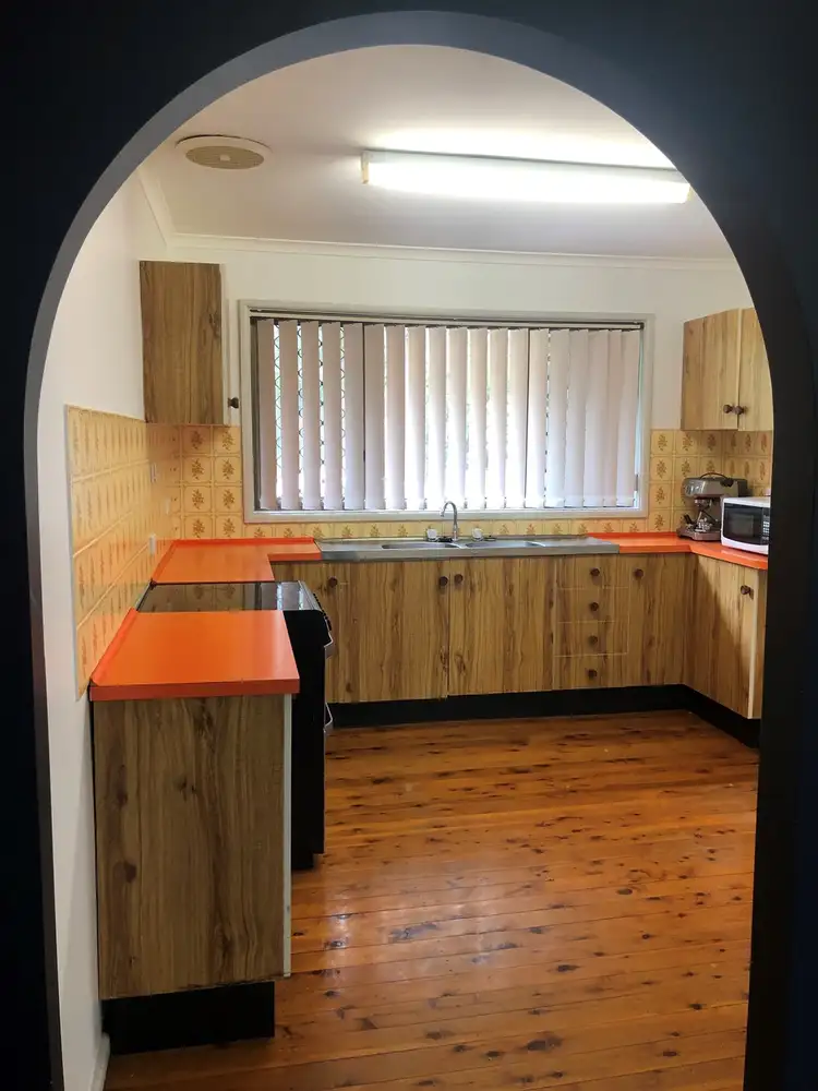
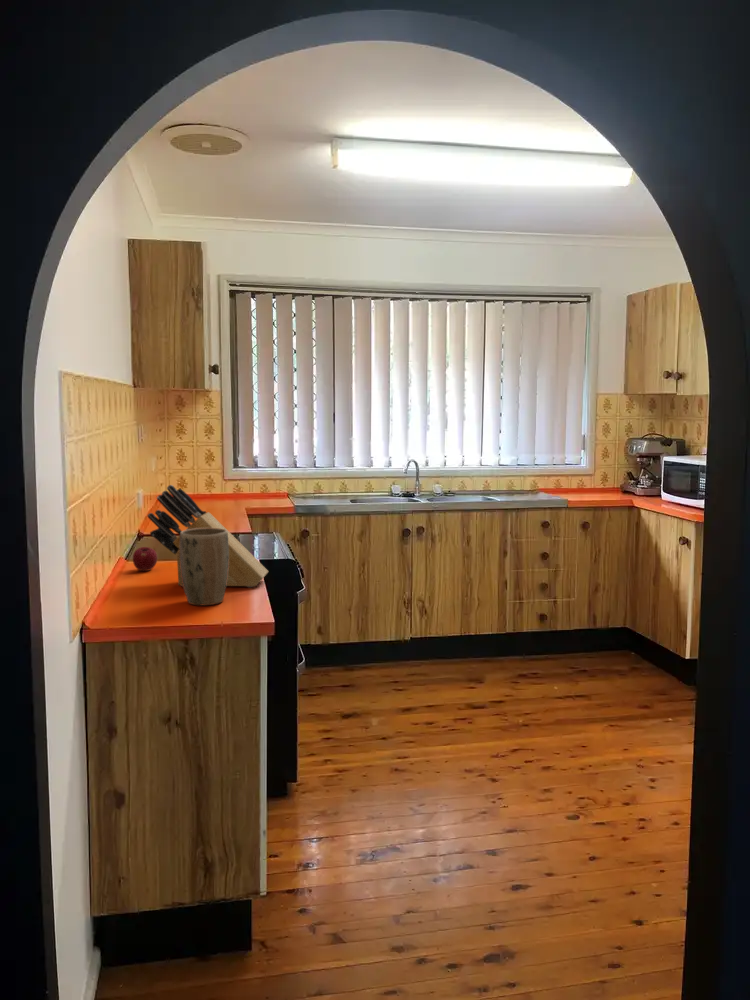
+ plant pot [179,528,229,606]
+ knife block [146,484,269,588]
+ apple [132,546,158,572]
